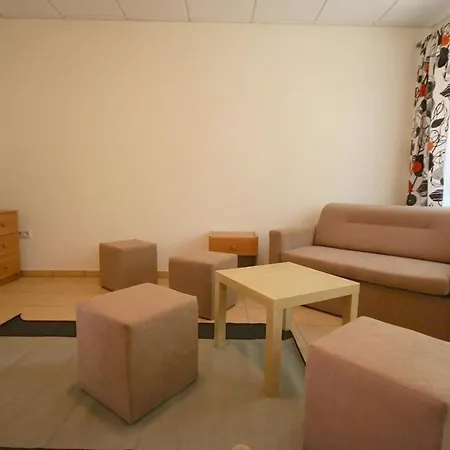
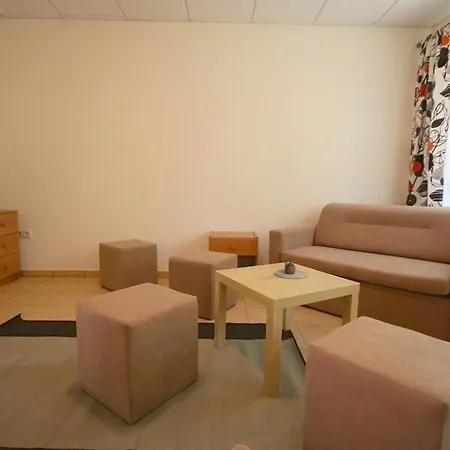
+ teapot [274,258,309,280]
